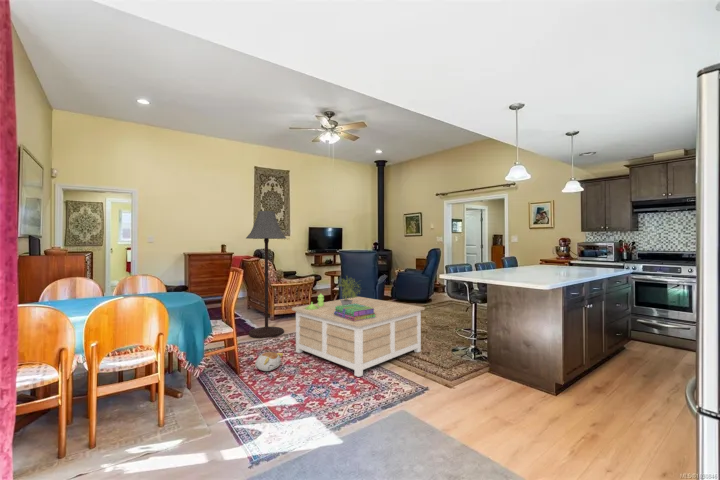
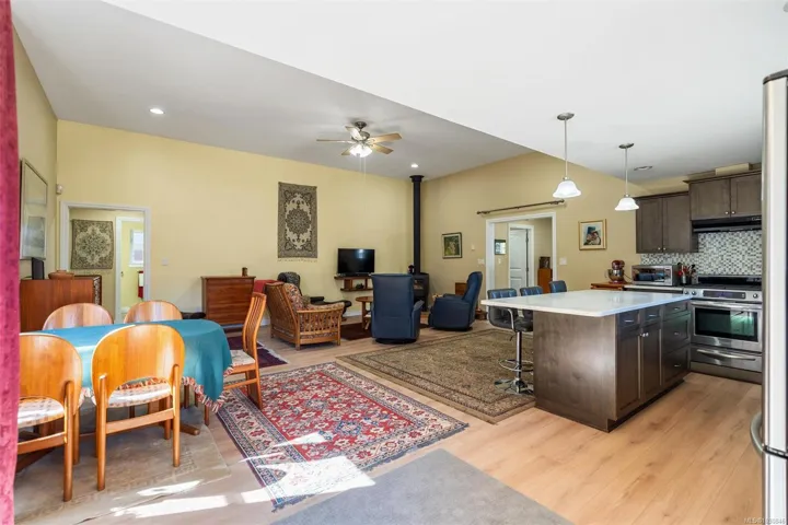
- stack of books [334,303,376,321]
- floor lamp [245,210,287,339]
- coffee table [291,296,426,378]
- decorative container [305,293,325,310]
- potted plant [337,274,362,305]
- plush toy [254,351,284,372]
